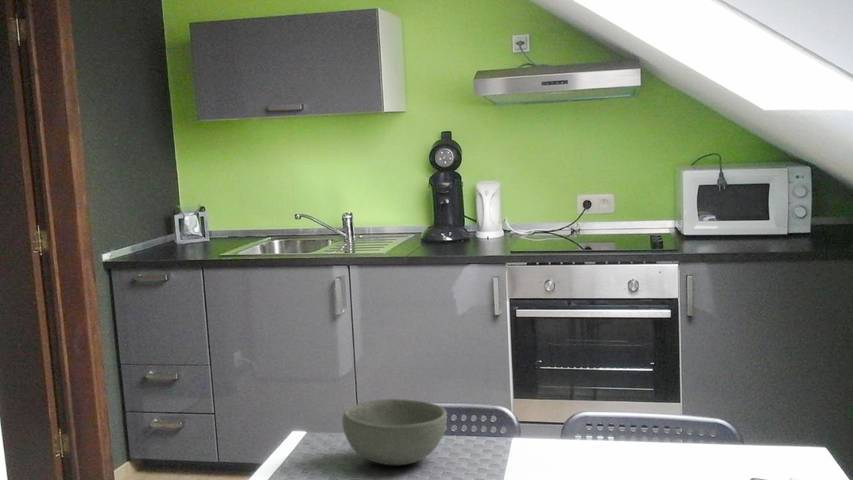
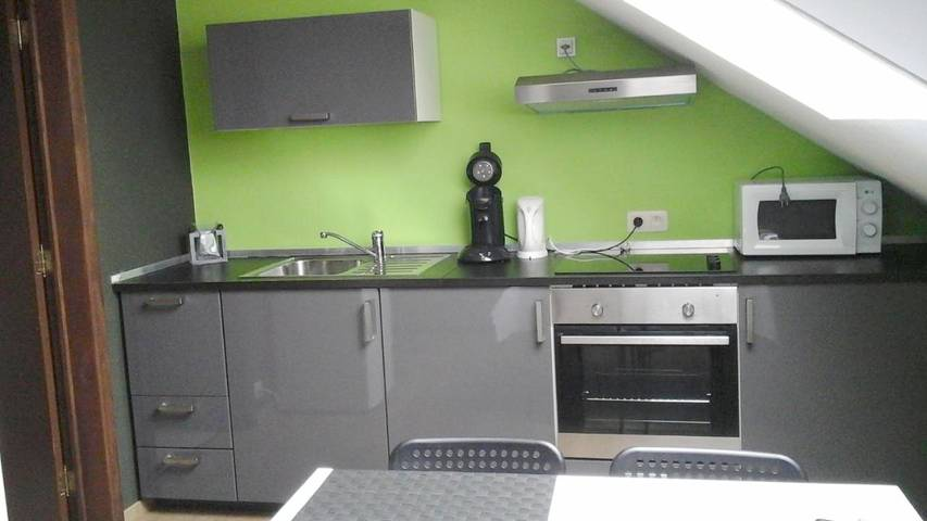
- bowl [341,398,448,466]
